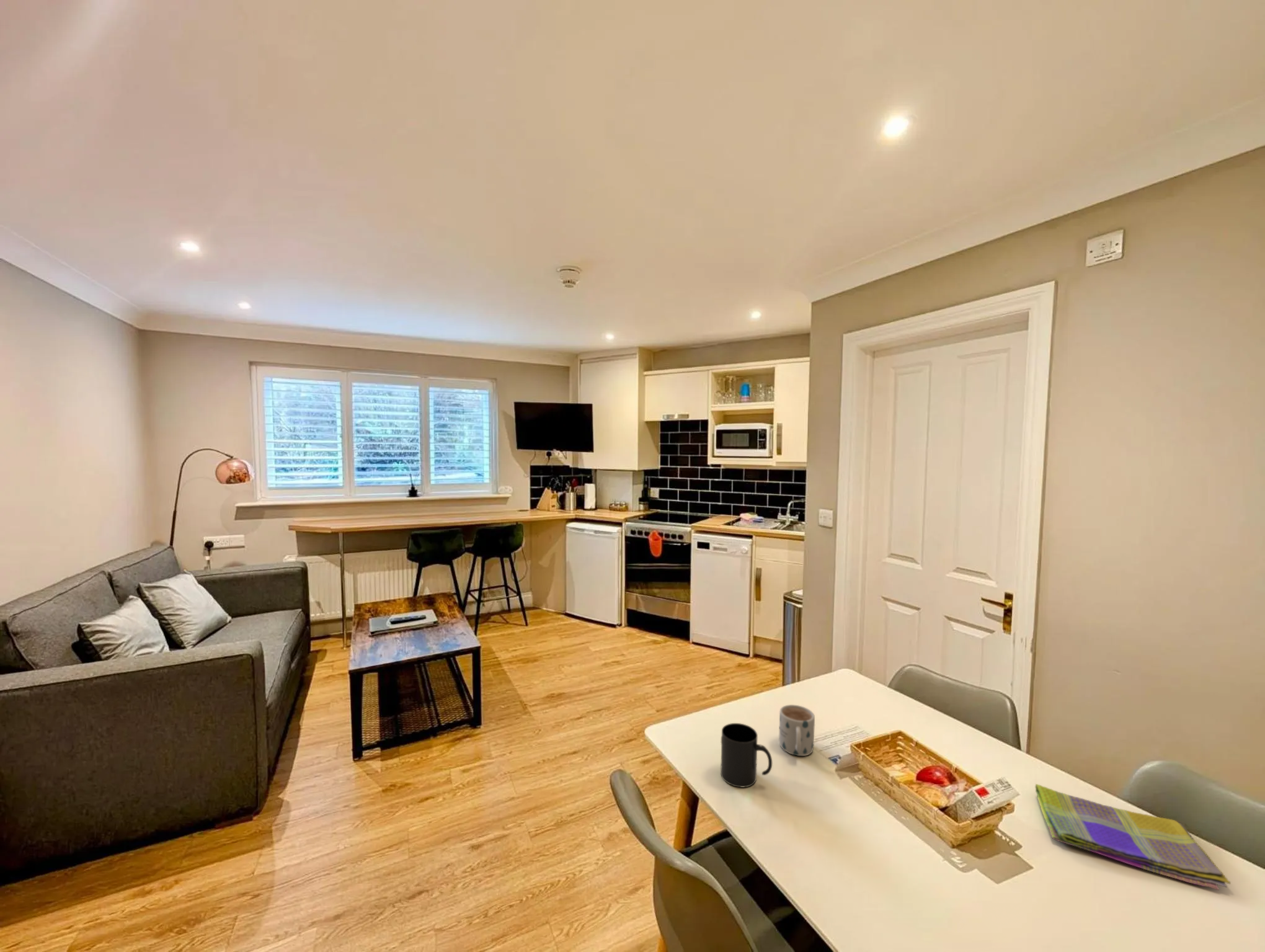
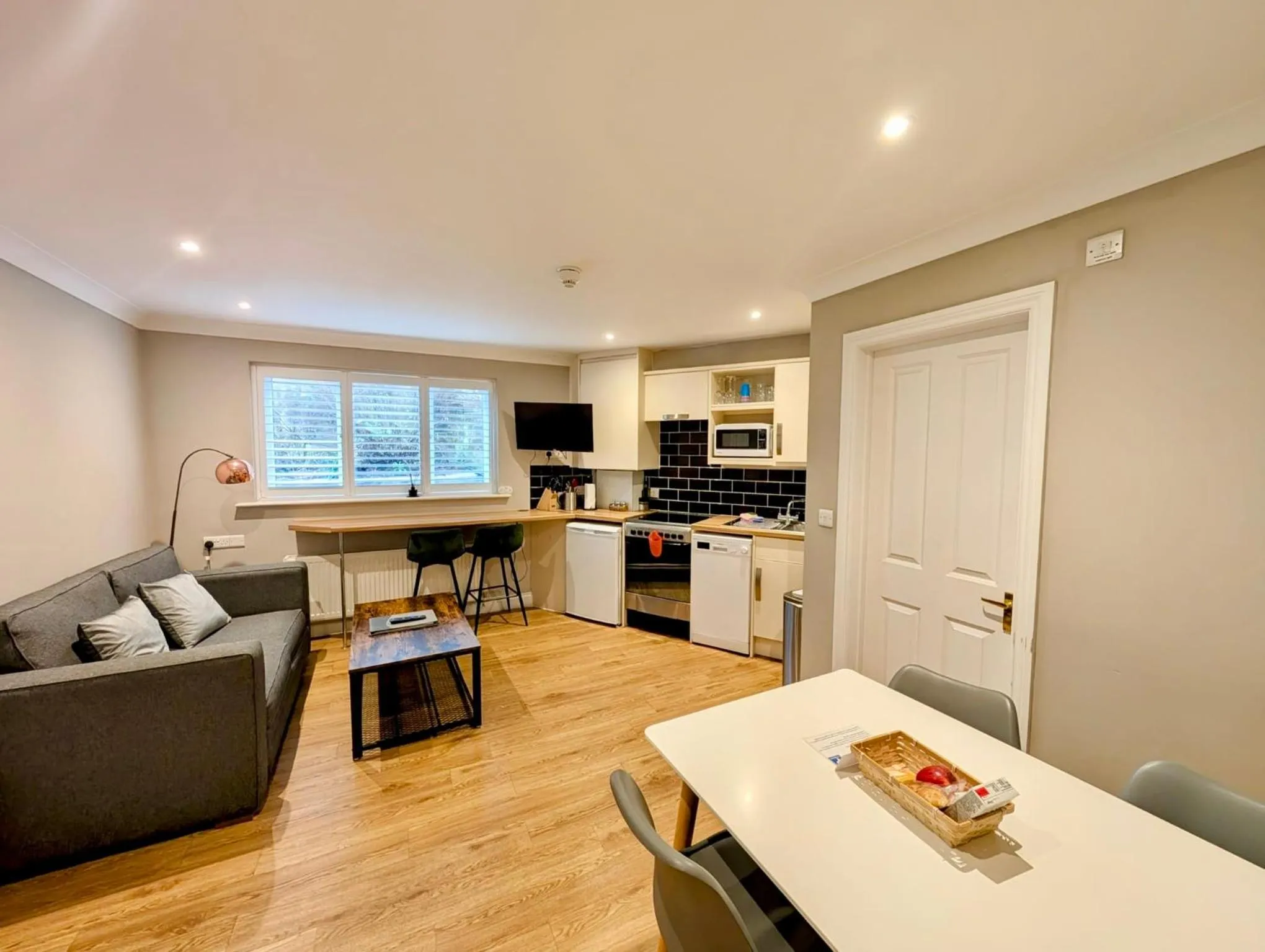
- mug [778,704,815,757]
- mug [720,723,773,788]
- dish towel [1034,783,1231,891]
